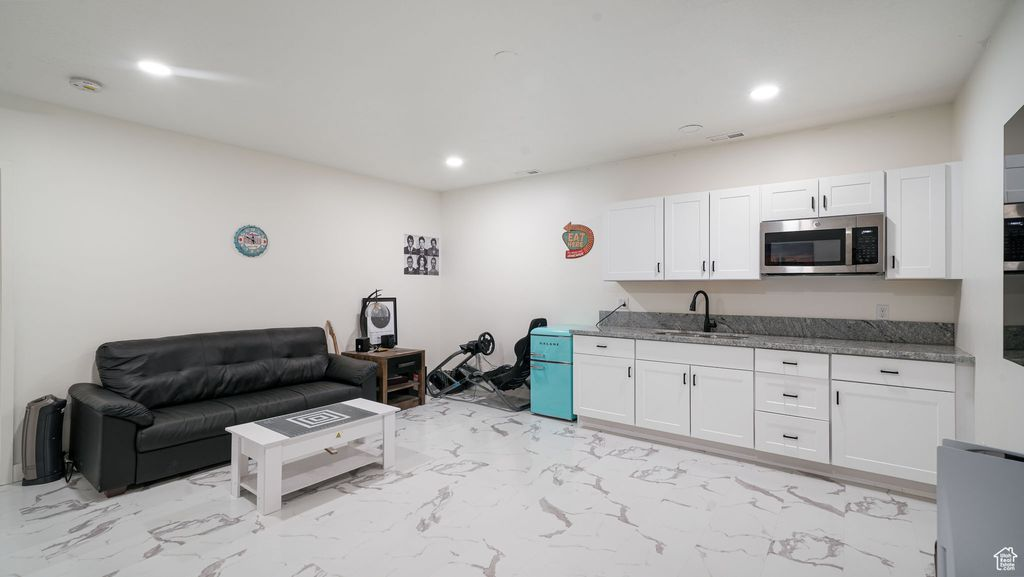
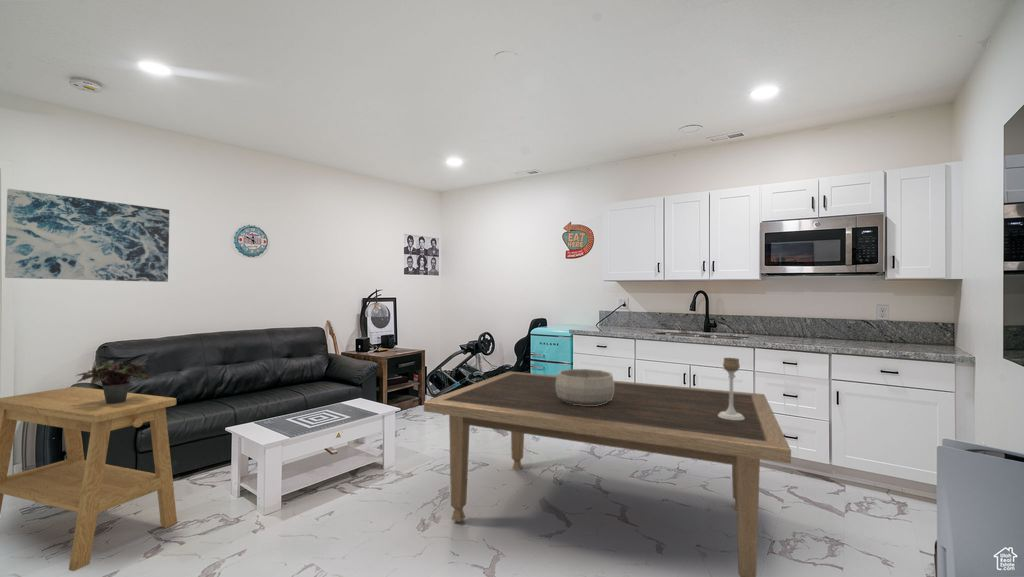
+ potted plant [74,358,150,404]
+ dining table [423,370,792,577]
+ decorative bowl [556,368,614,406]
+ wall art [4,188,171,283]
+ candle holder [718,357,745,420]
+ side table [0,386,178,572]
